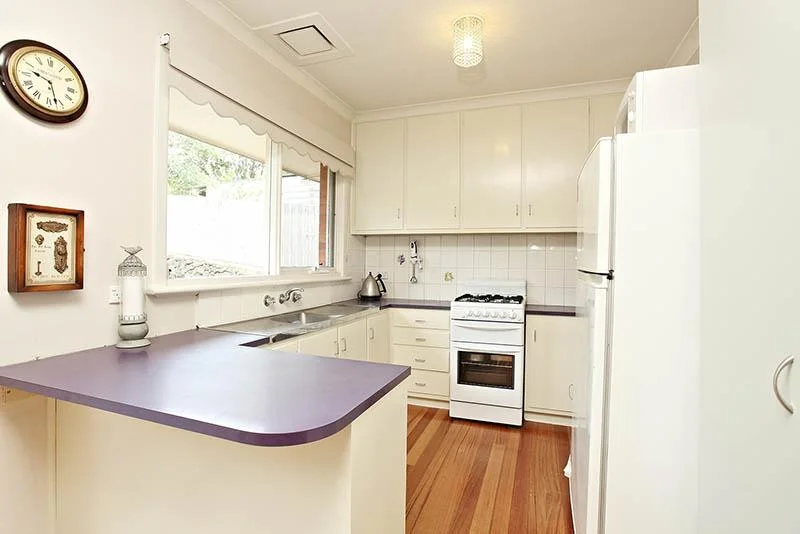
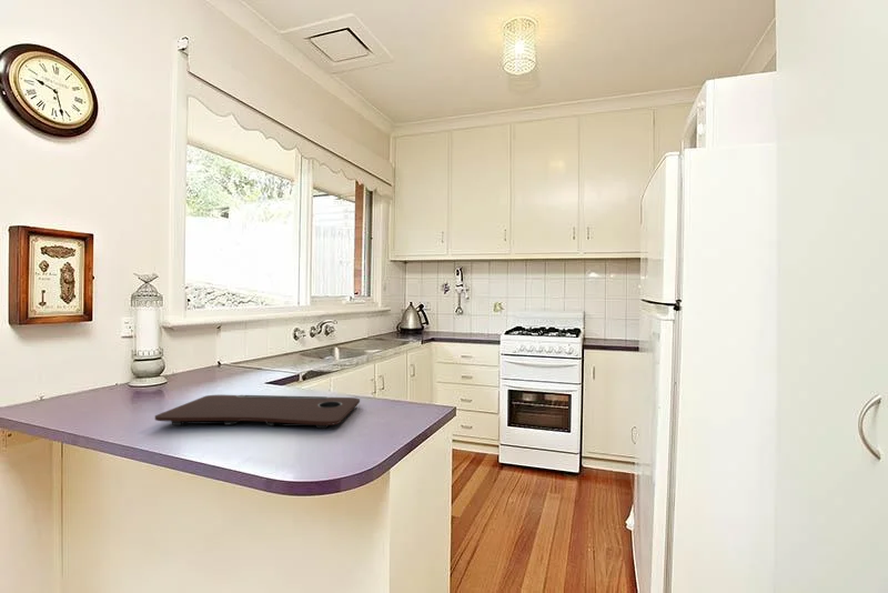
+ cutting board [154,394,361,430]
